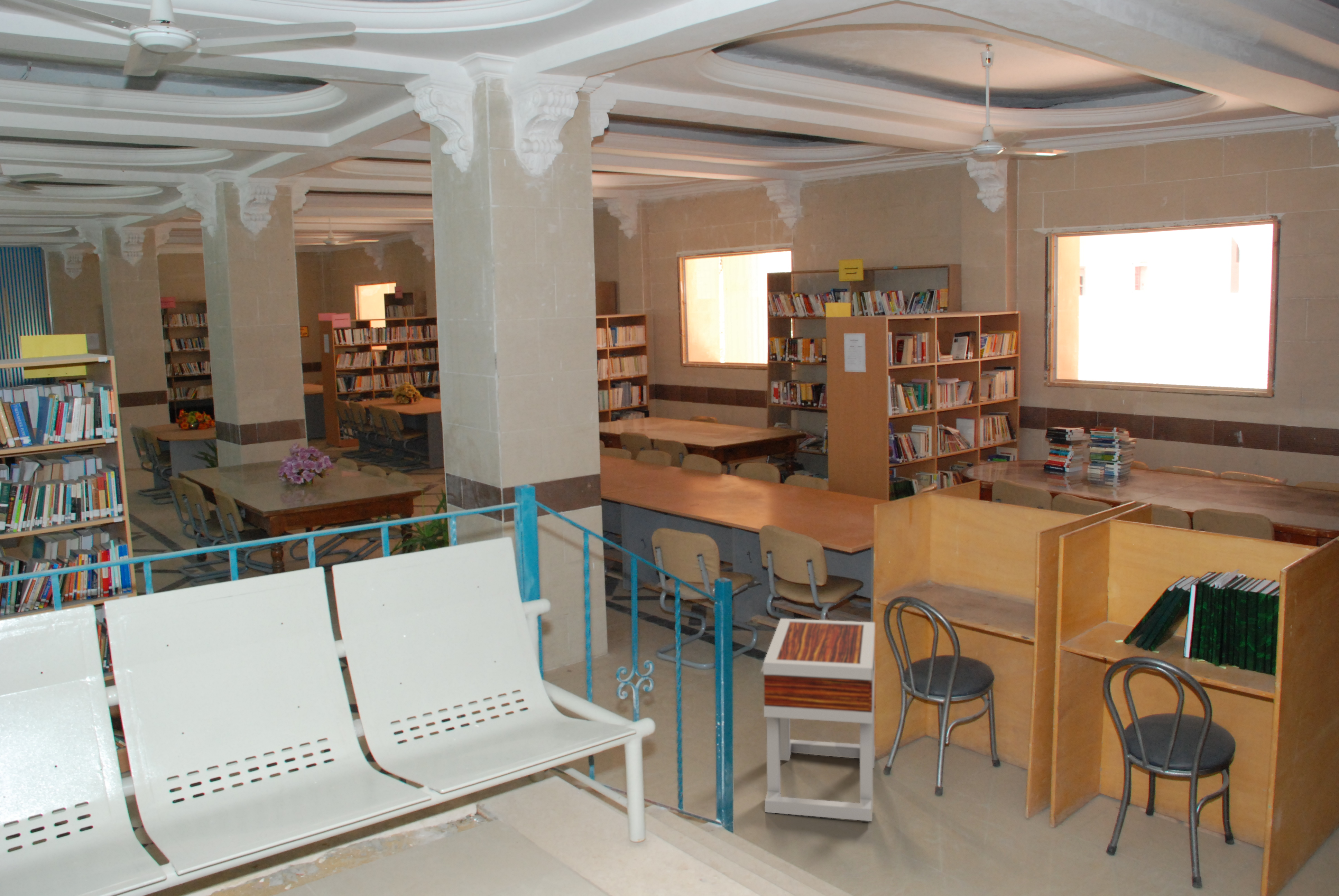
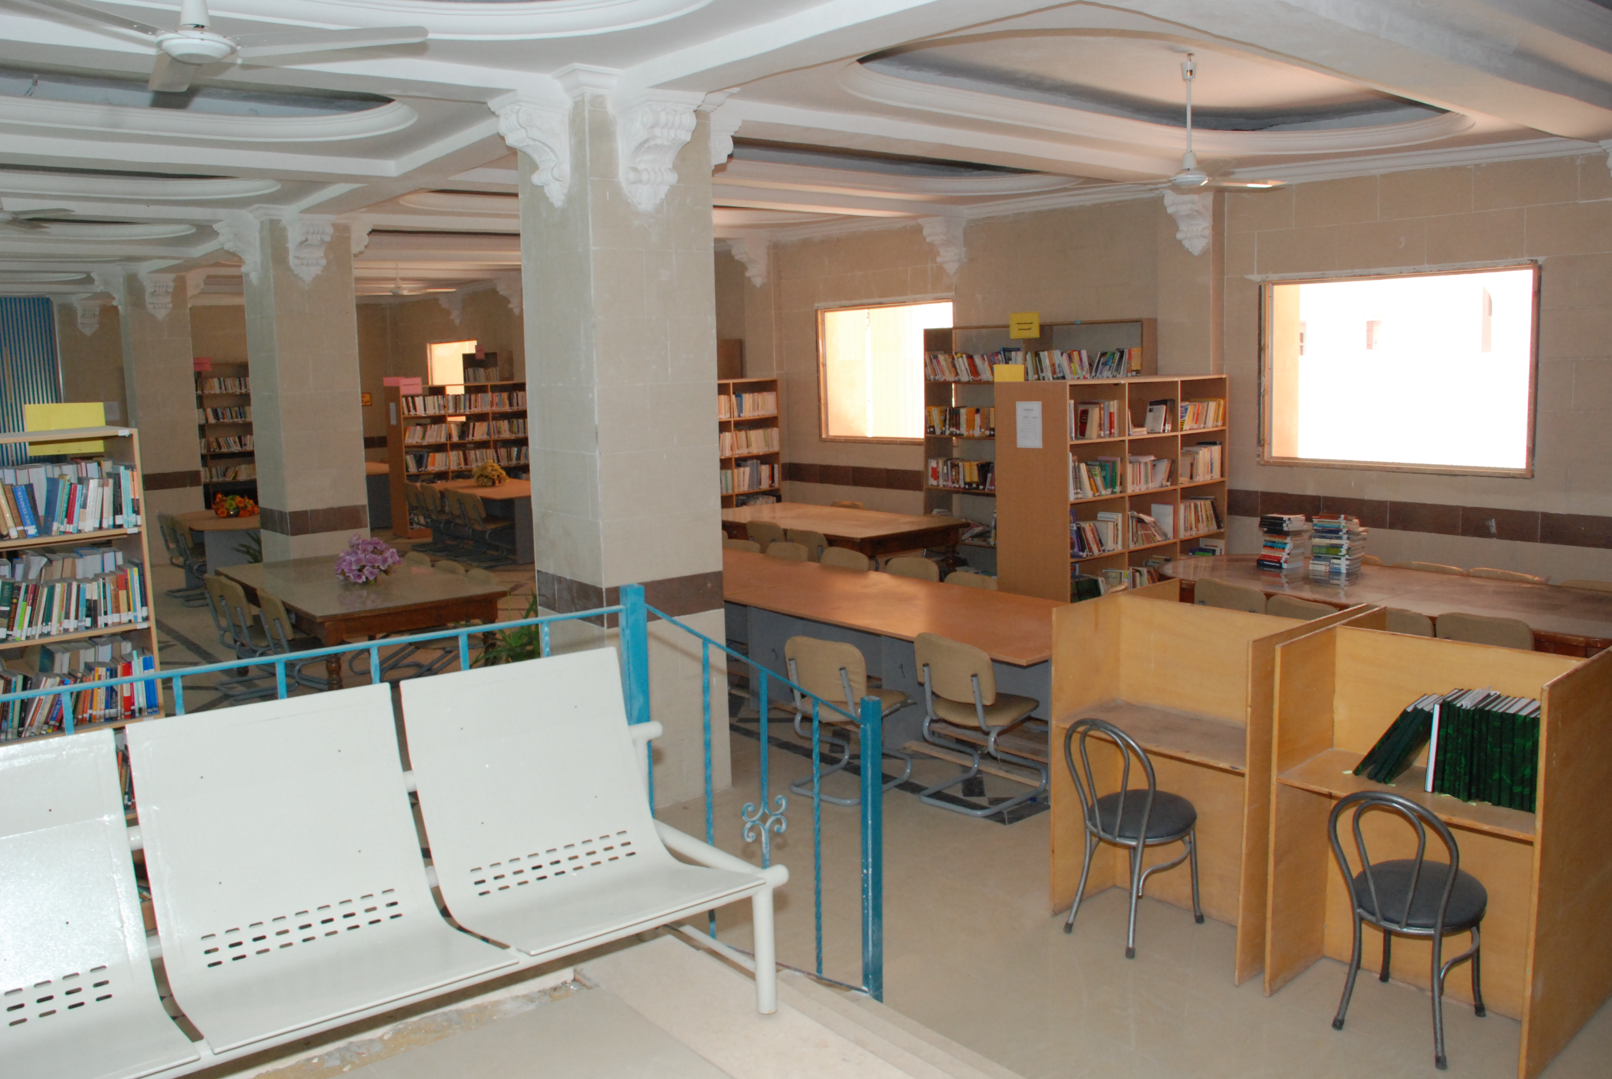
- side table [760,618,875,822]
